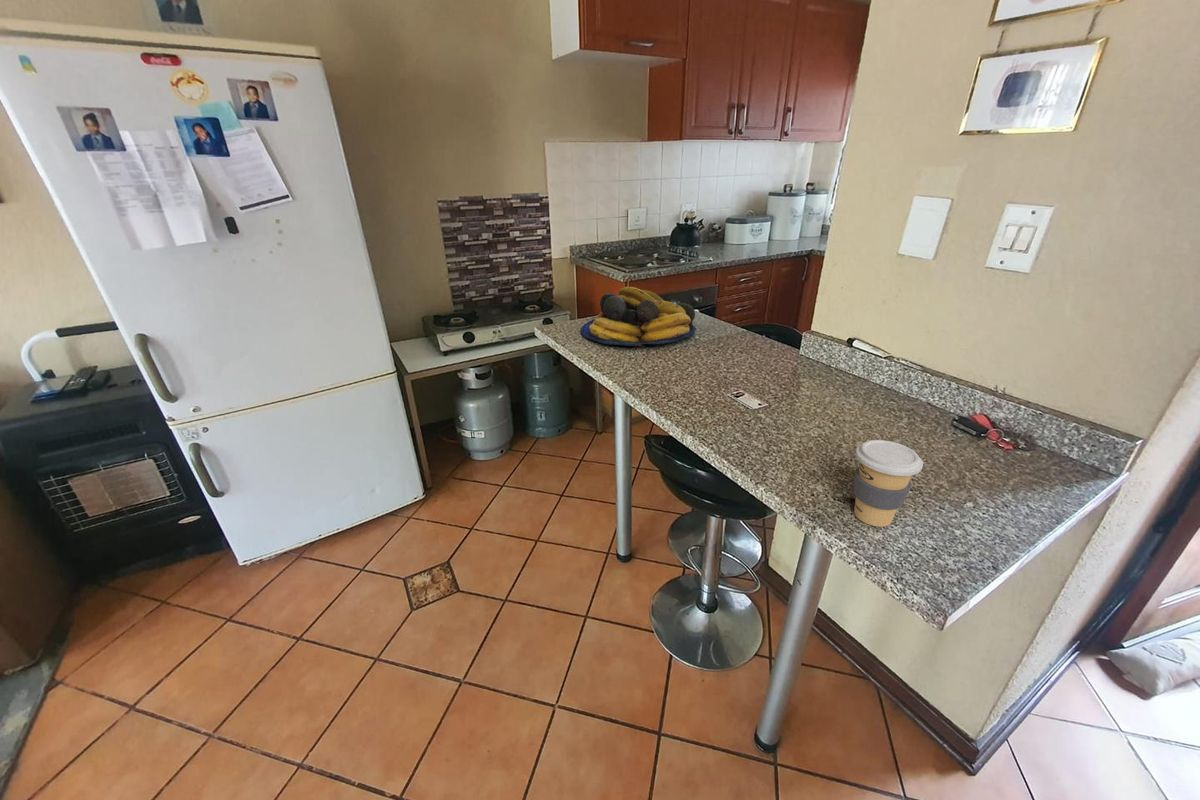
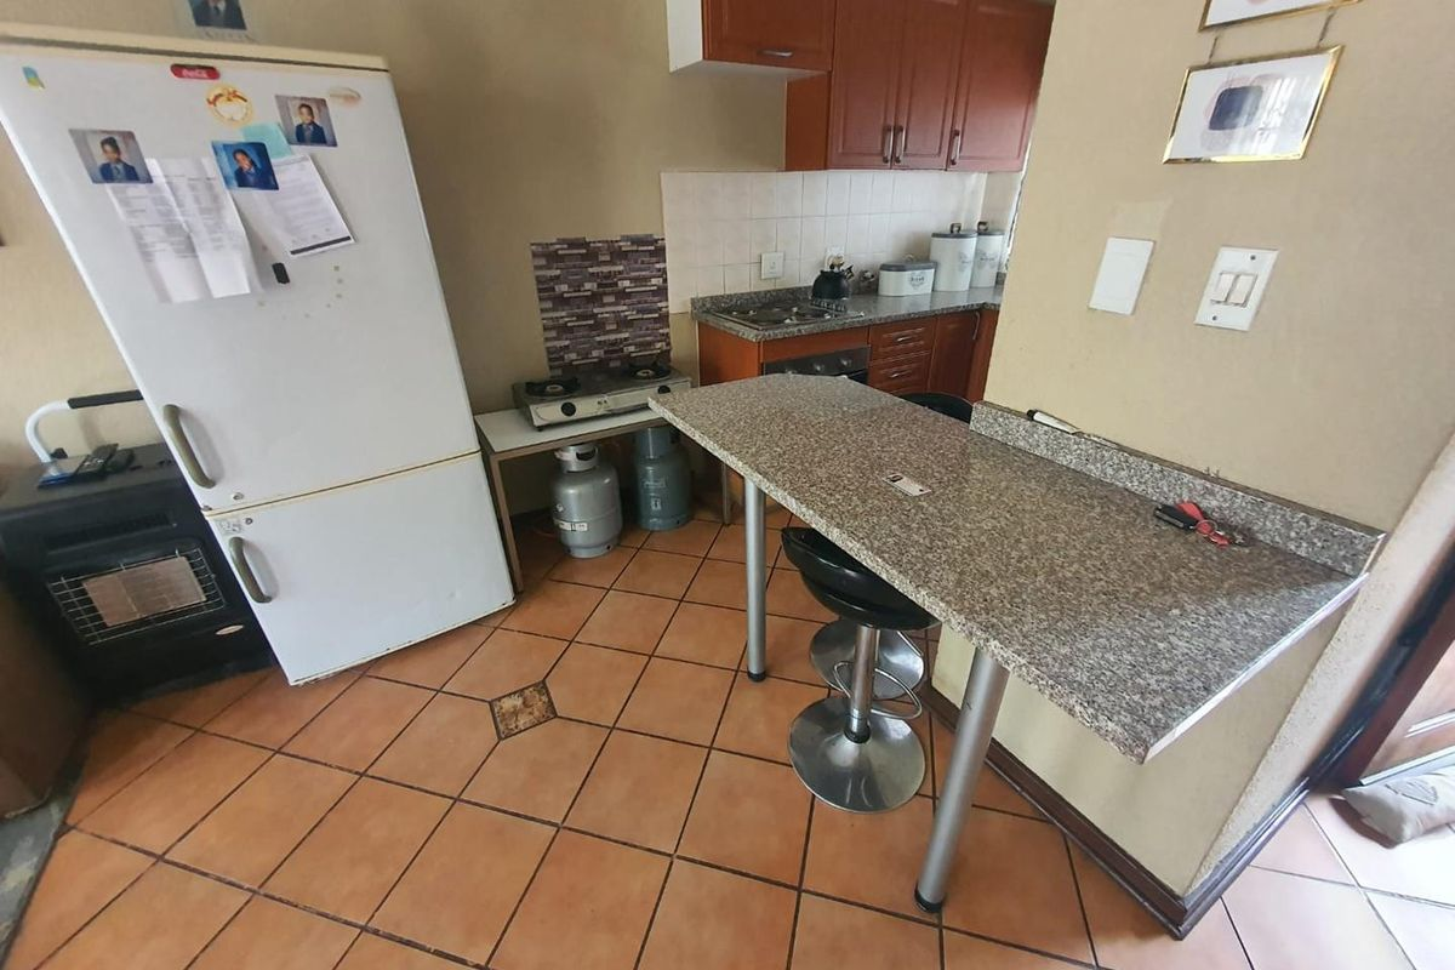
- coffee cup [853,439,924,528]
- fruit bowl [579,286,697,347]
